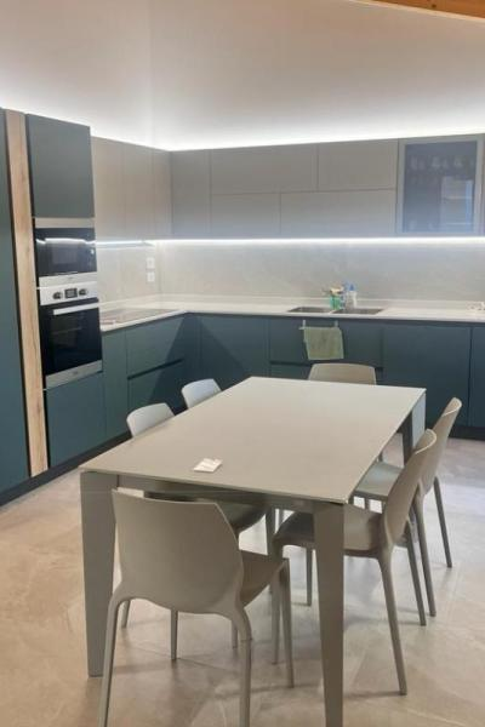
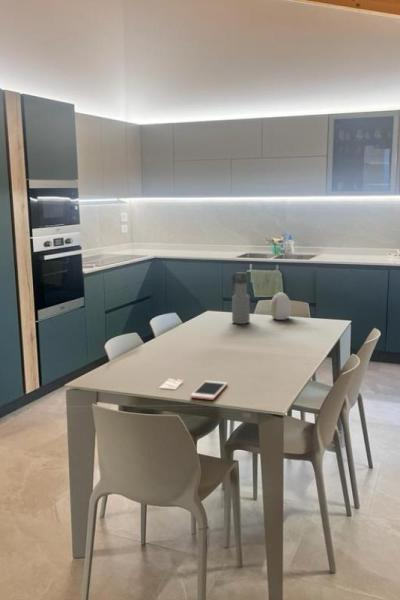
+ cell phone [189,380,228,401]
+ decorative egg [269,291,292,321]
+ water bottle [230,271,251,325]
